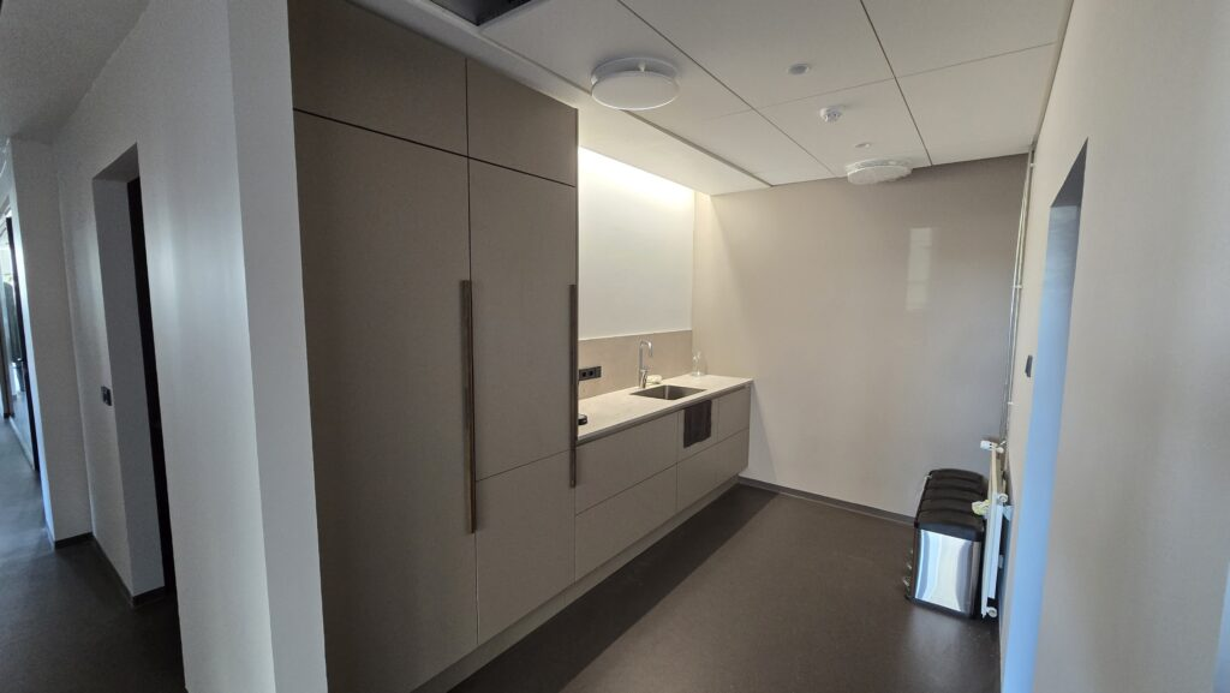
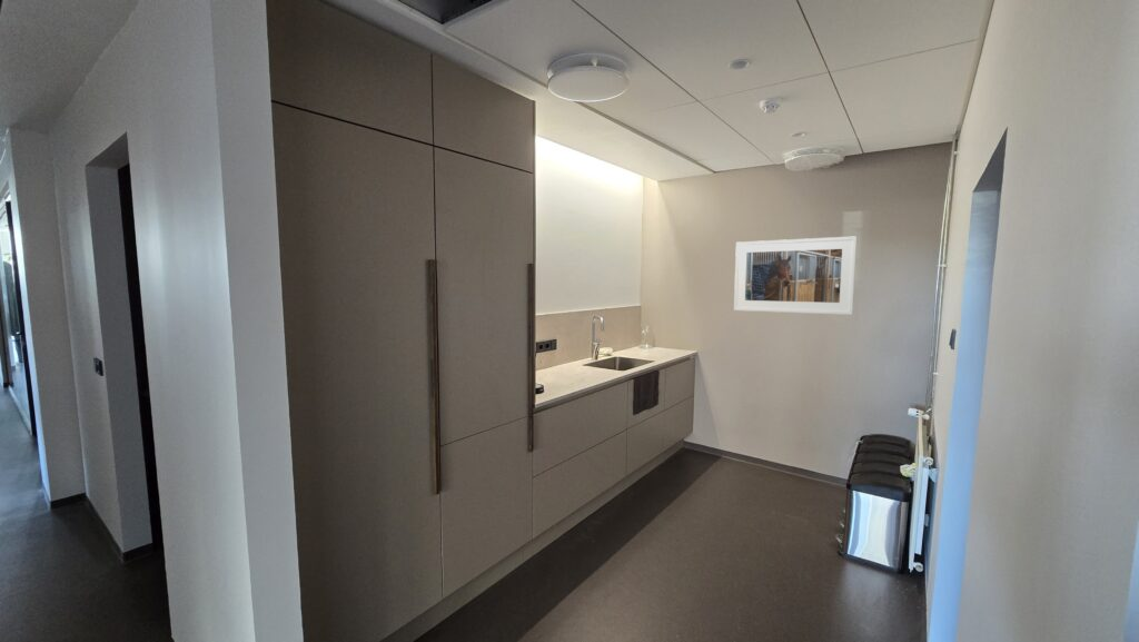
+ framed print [733,235,858,316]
